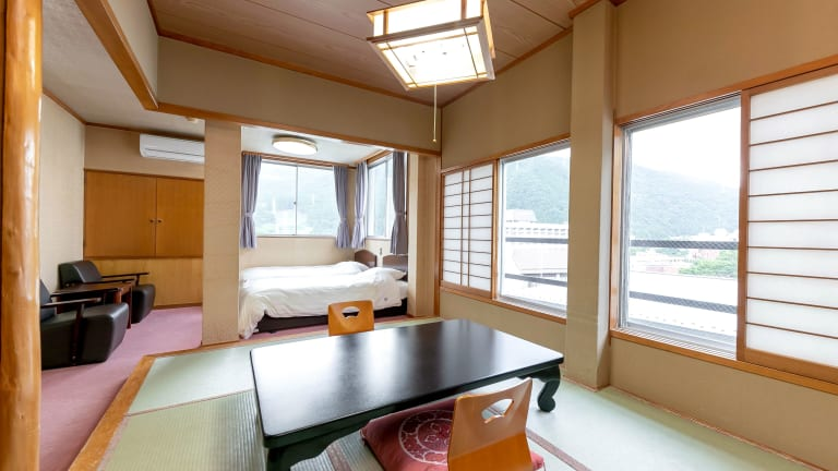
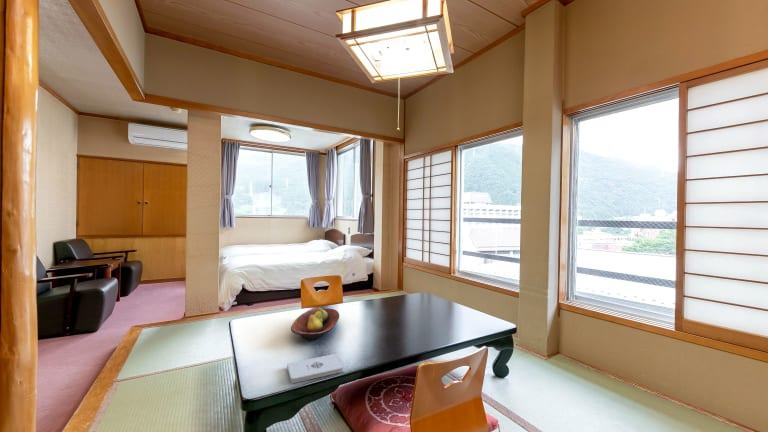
+ fruit bowl [290,307,340,342]
+ notepad [286,353,345,384]
